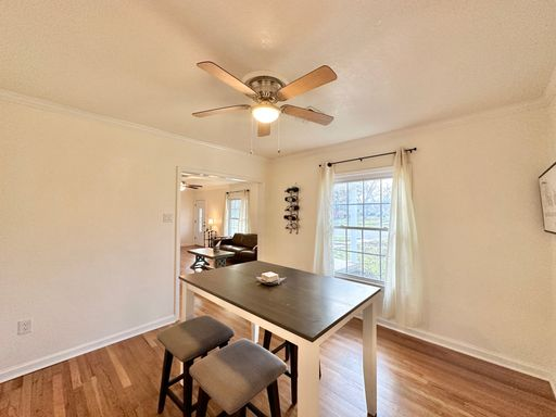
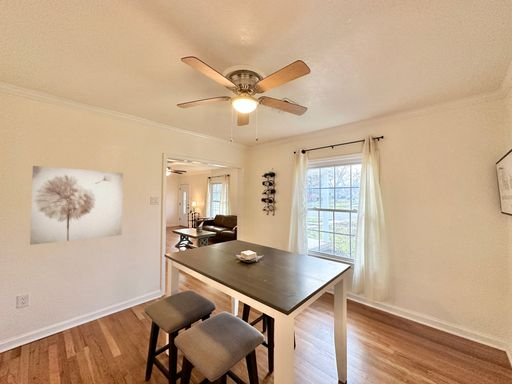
+ wall art [29,165,124,246]
